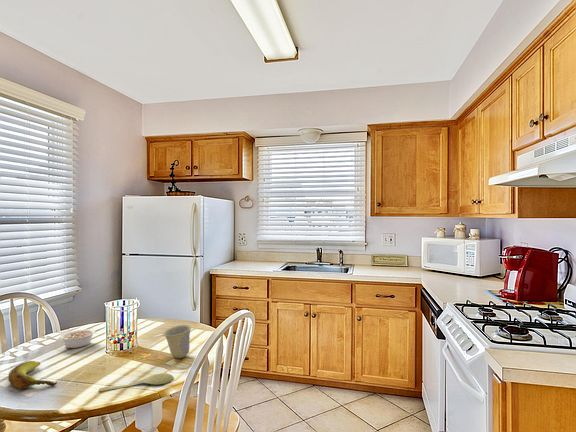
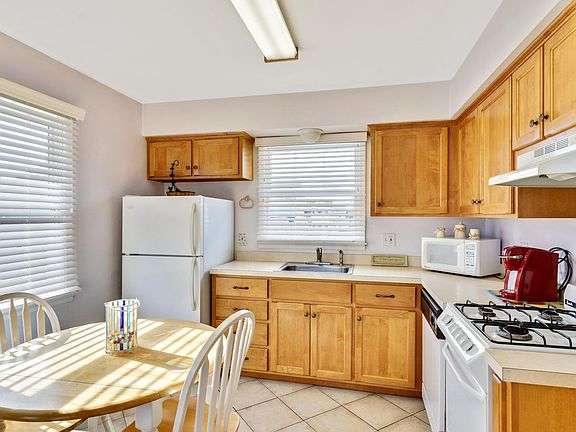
- legume [59,328,96,349]
- spoon [98,373,174,392]
- banana [7,360,58,390]
- cup [162,324,193,359]
